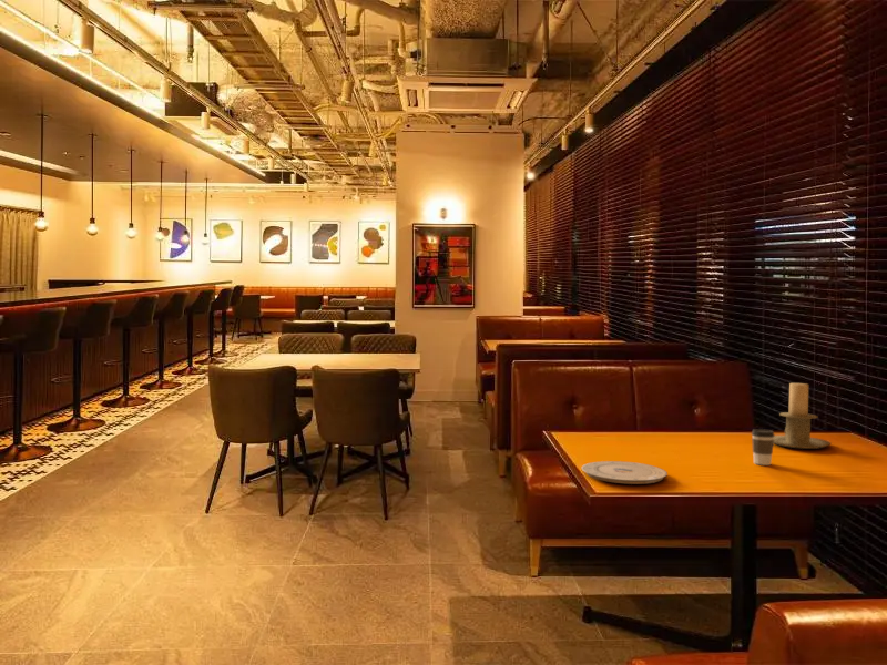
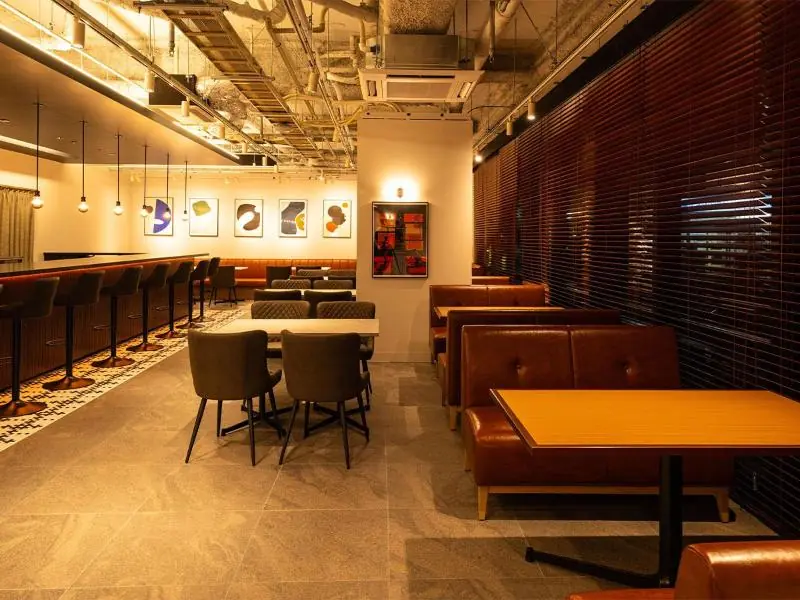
- candle holder [773,382,833,450]
- coffee cup [751,428,776,467]
- plate [581,460,669,485]
